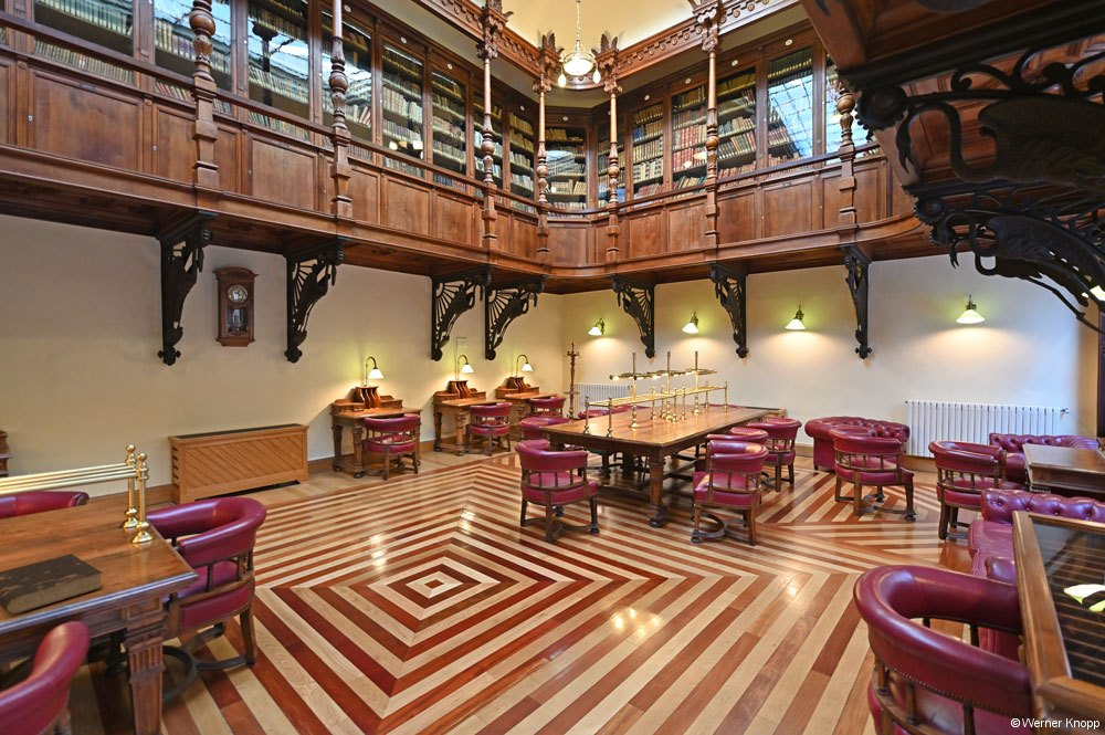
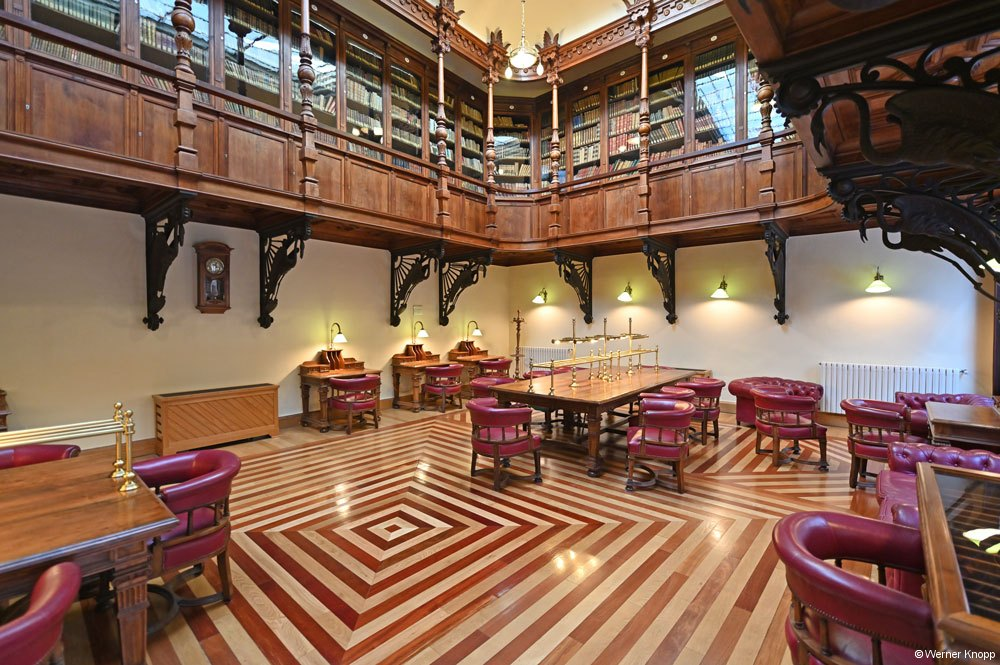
- book [0,553,104,616]
